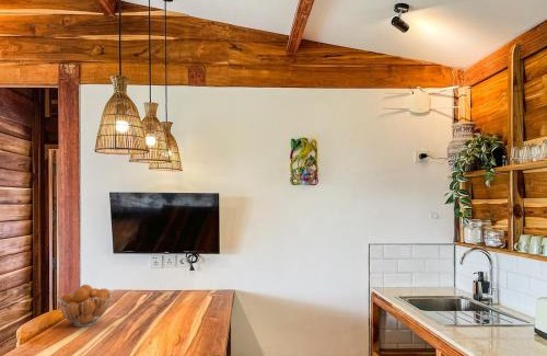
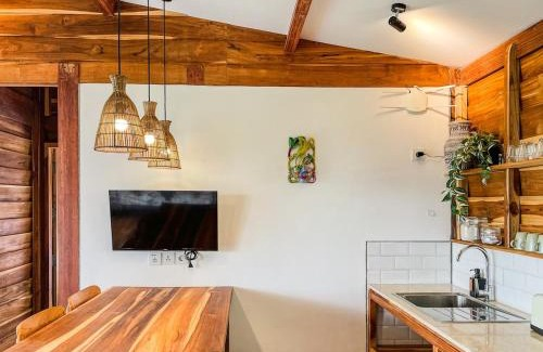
- fruit basket [56,284,113,328]
